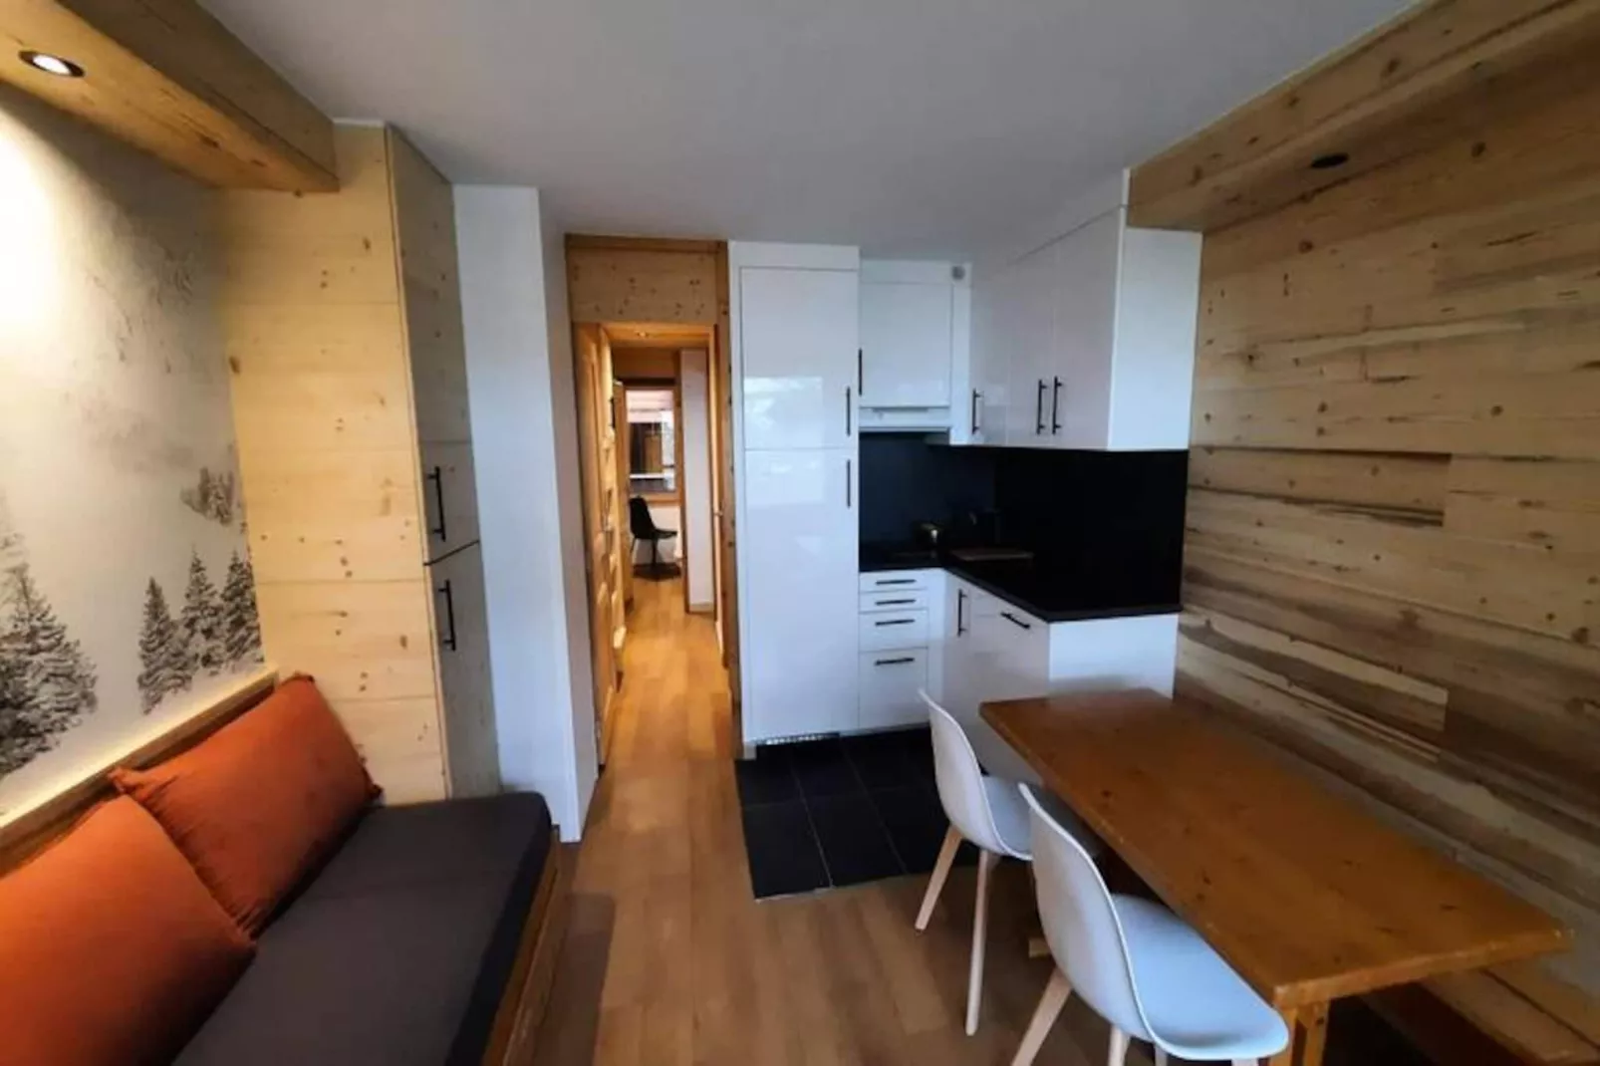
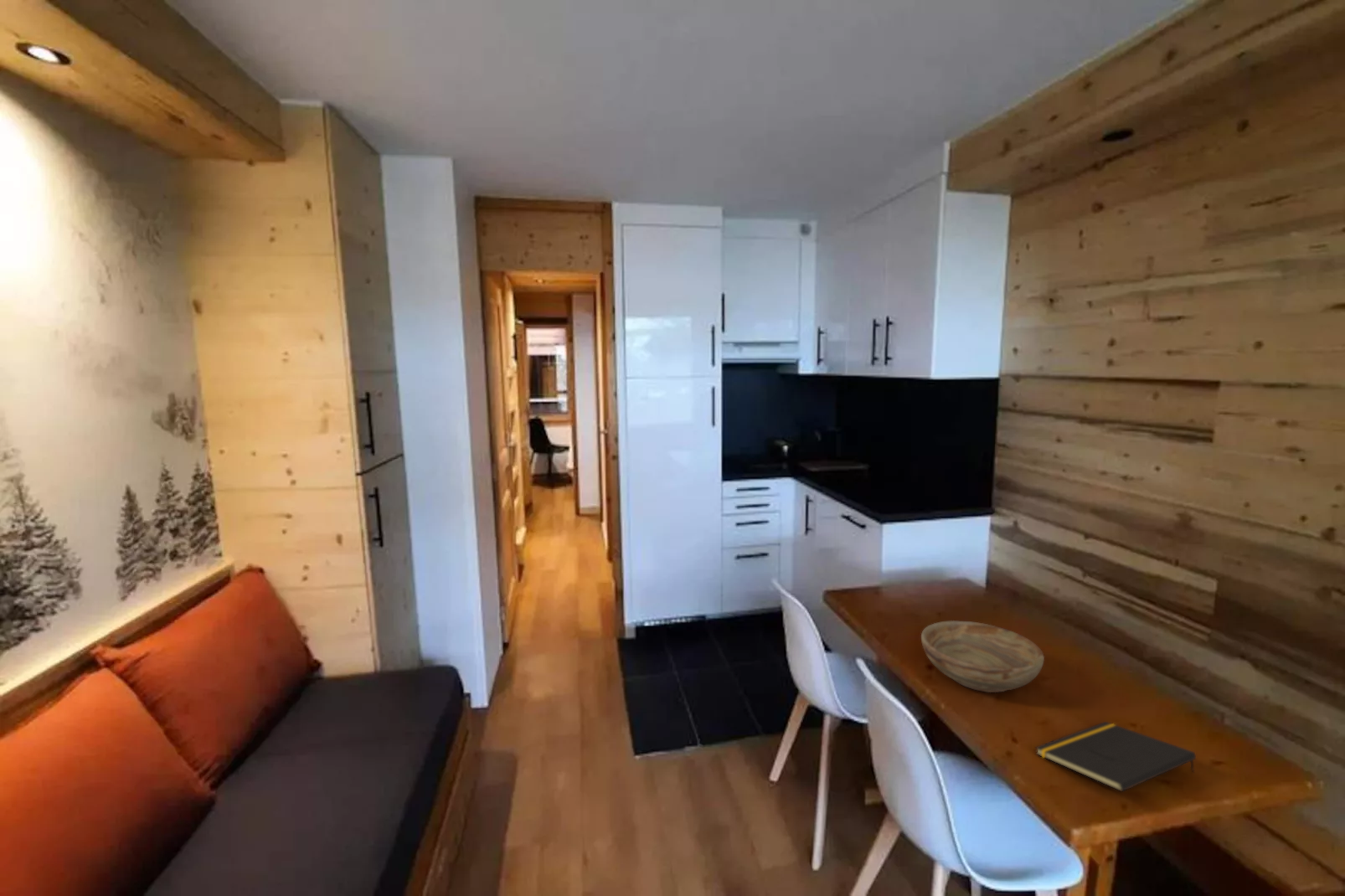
+ notepad [1034,721,1197,792]
+ bowl [920,620,1045,693]
